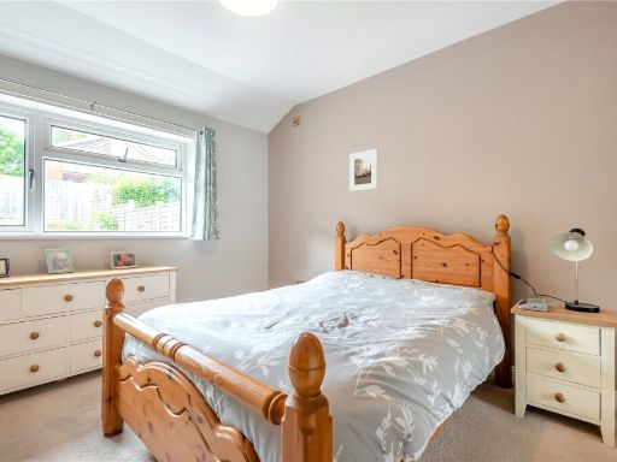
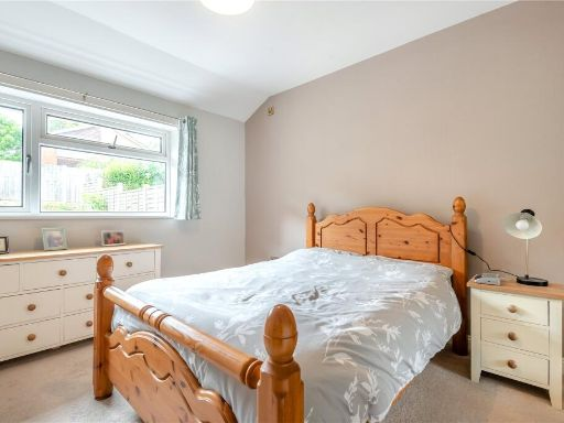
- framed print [348,148,378,192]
